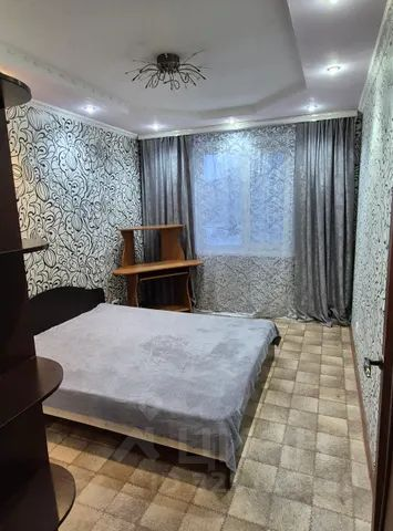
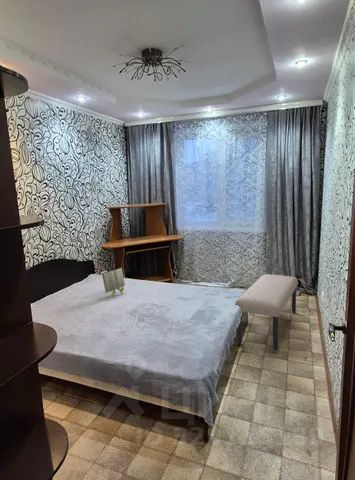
+ bench [234,273,299,351]
+ book [101,267,126,299]
